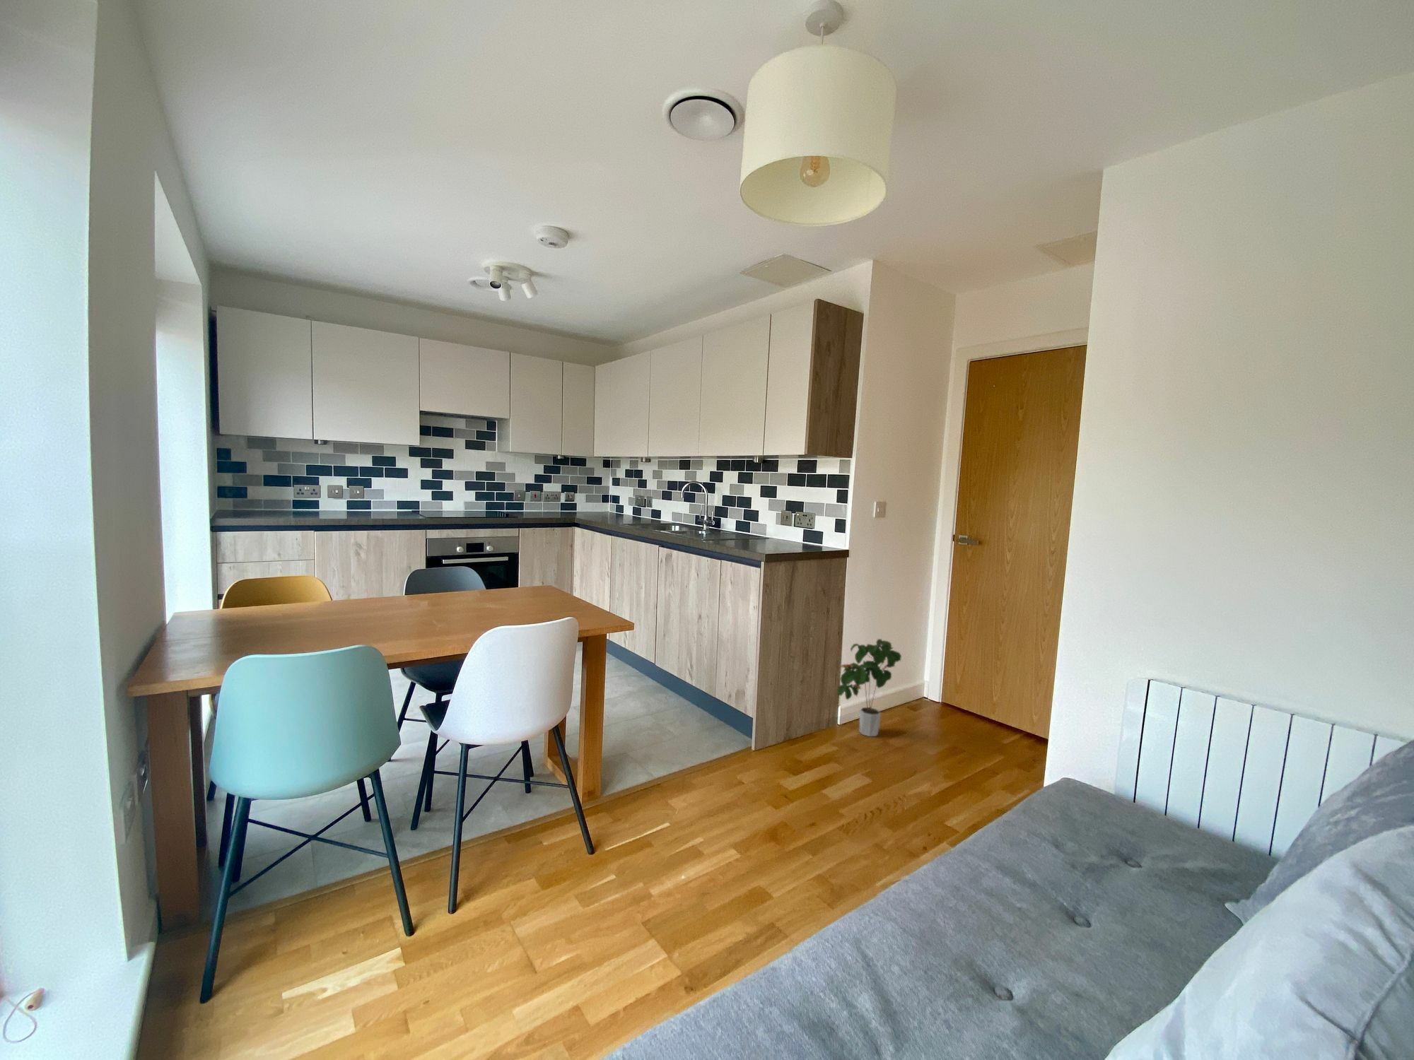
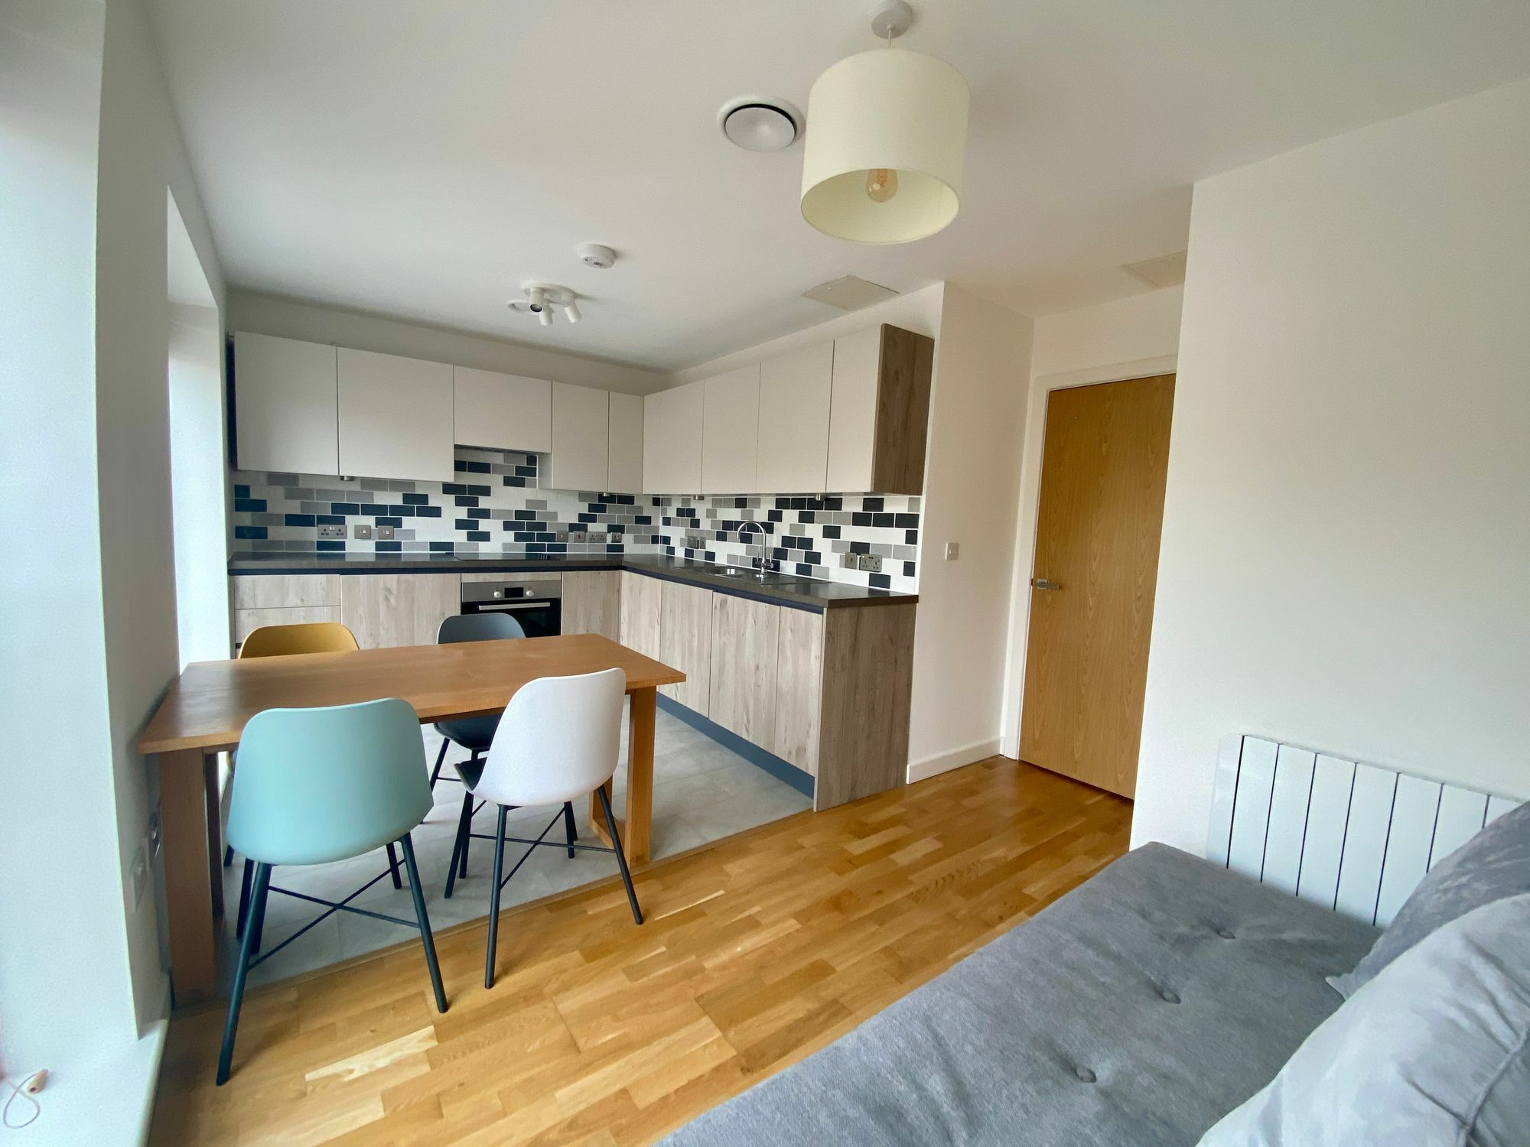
- potted plant [836,638,902,737]
